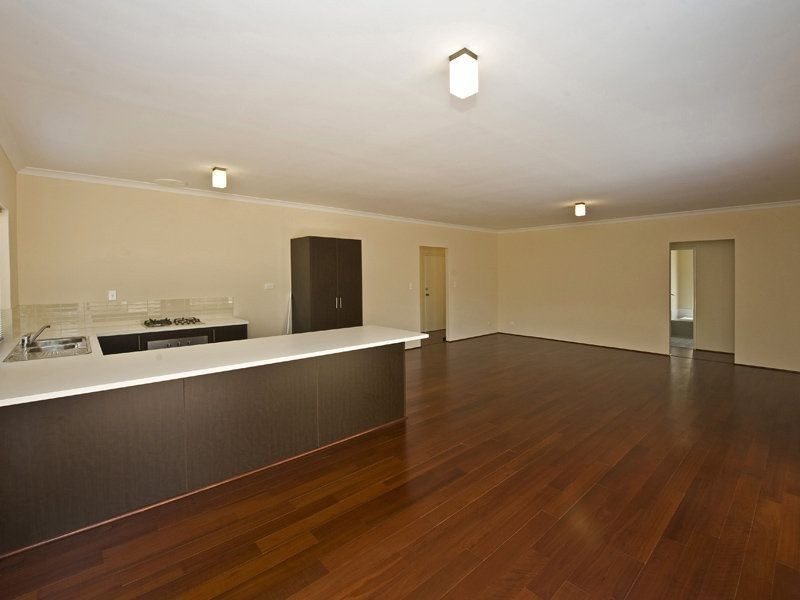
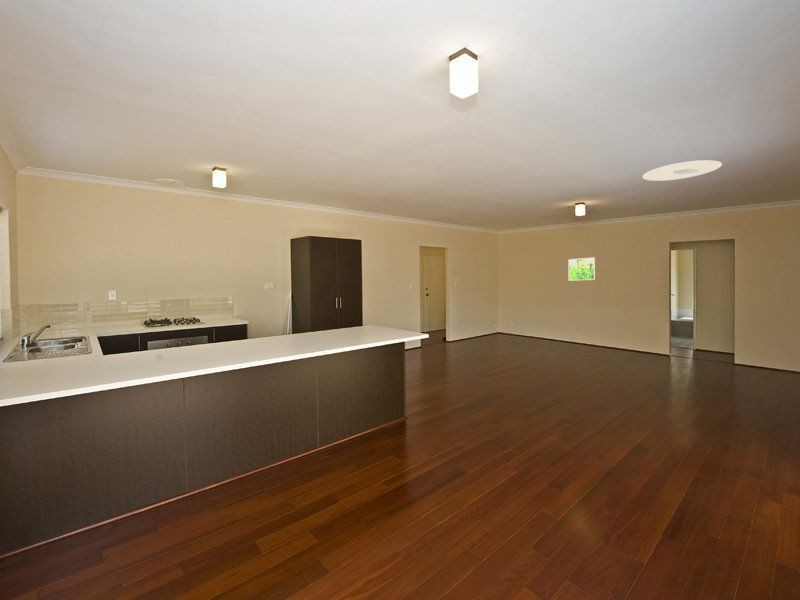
+ ceiling light [642,159,723,182]
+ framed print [567,257,596,281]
